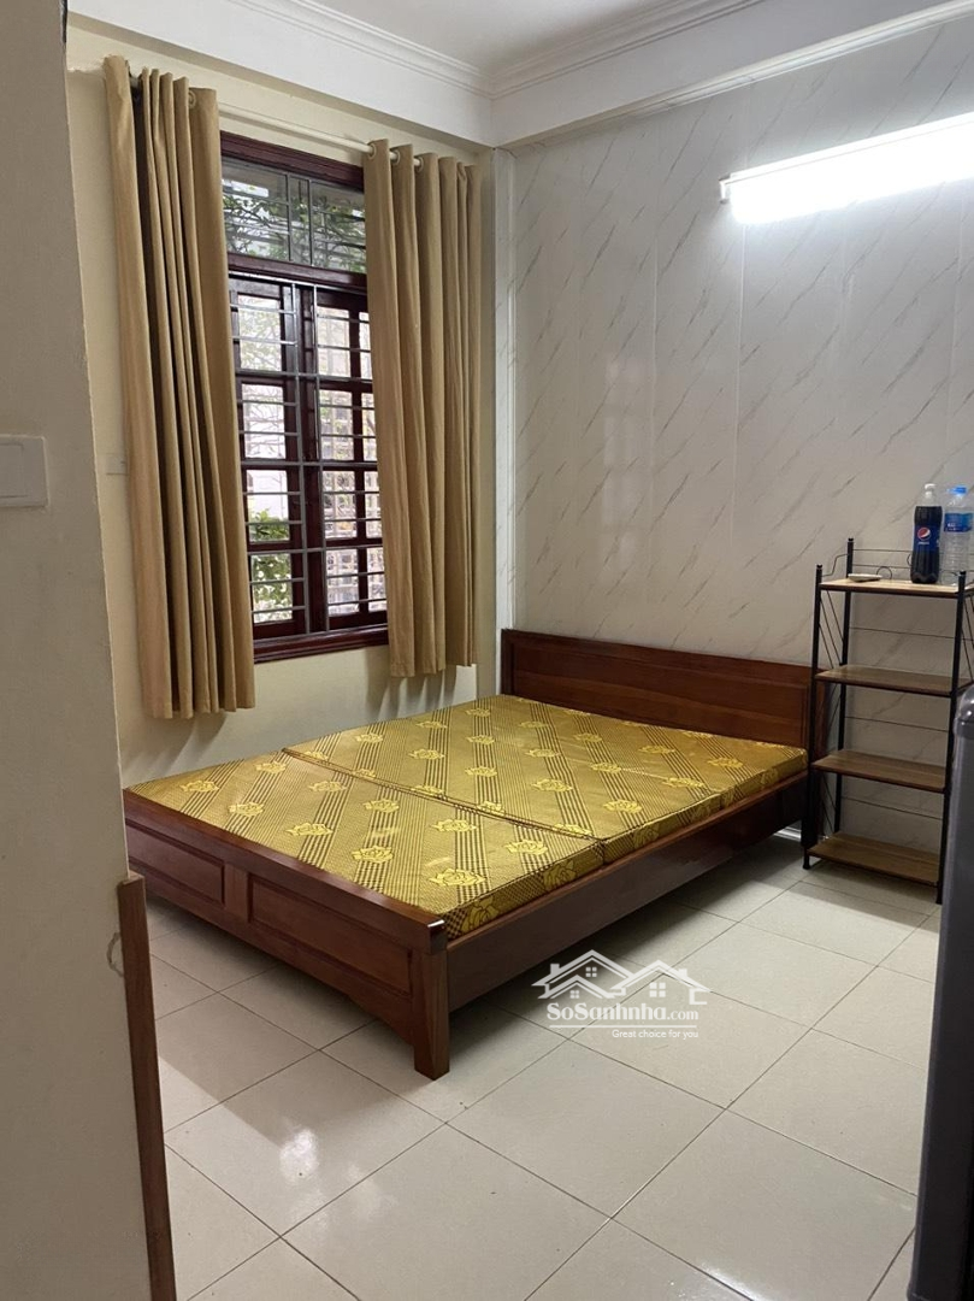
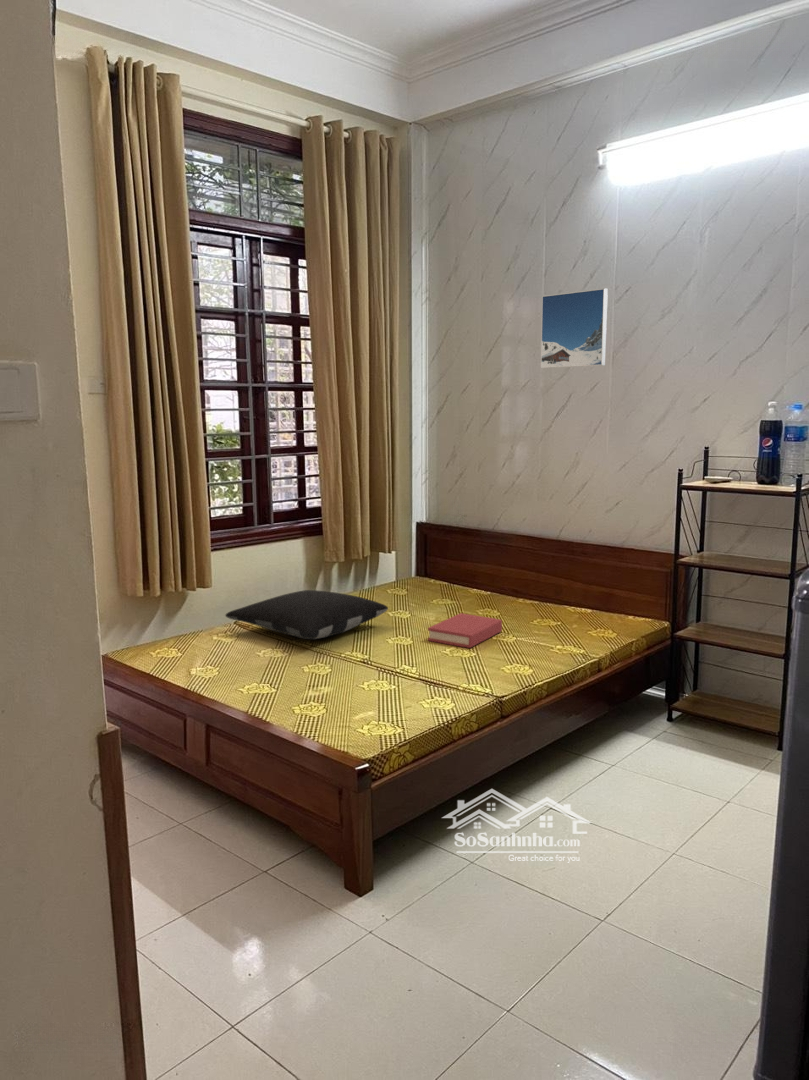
+ hardback book [427,612,503,649]
+ pillow [224,589,389,640]
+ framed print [540,288,609,369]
